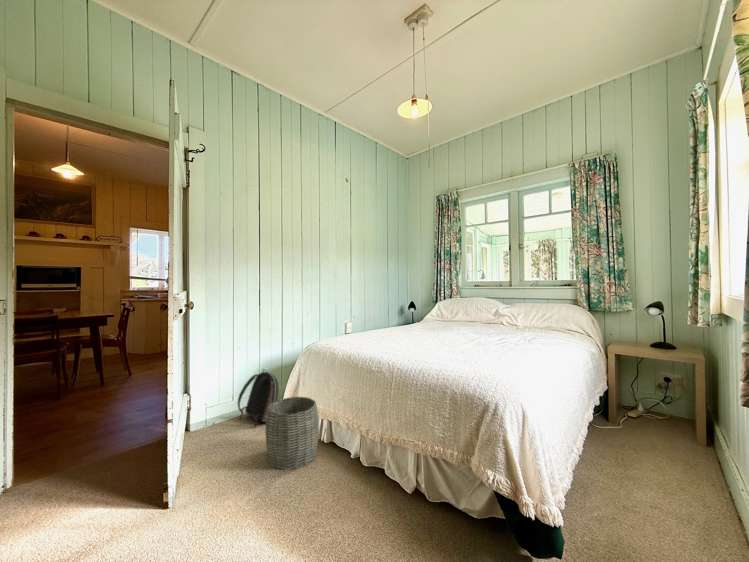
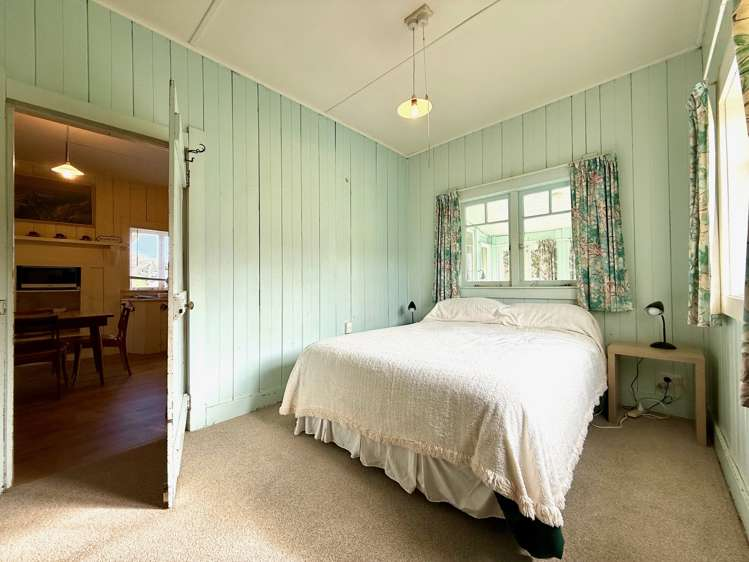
- backpack [237,368,280,430]
- woven basket [265,396,320,471]
